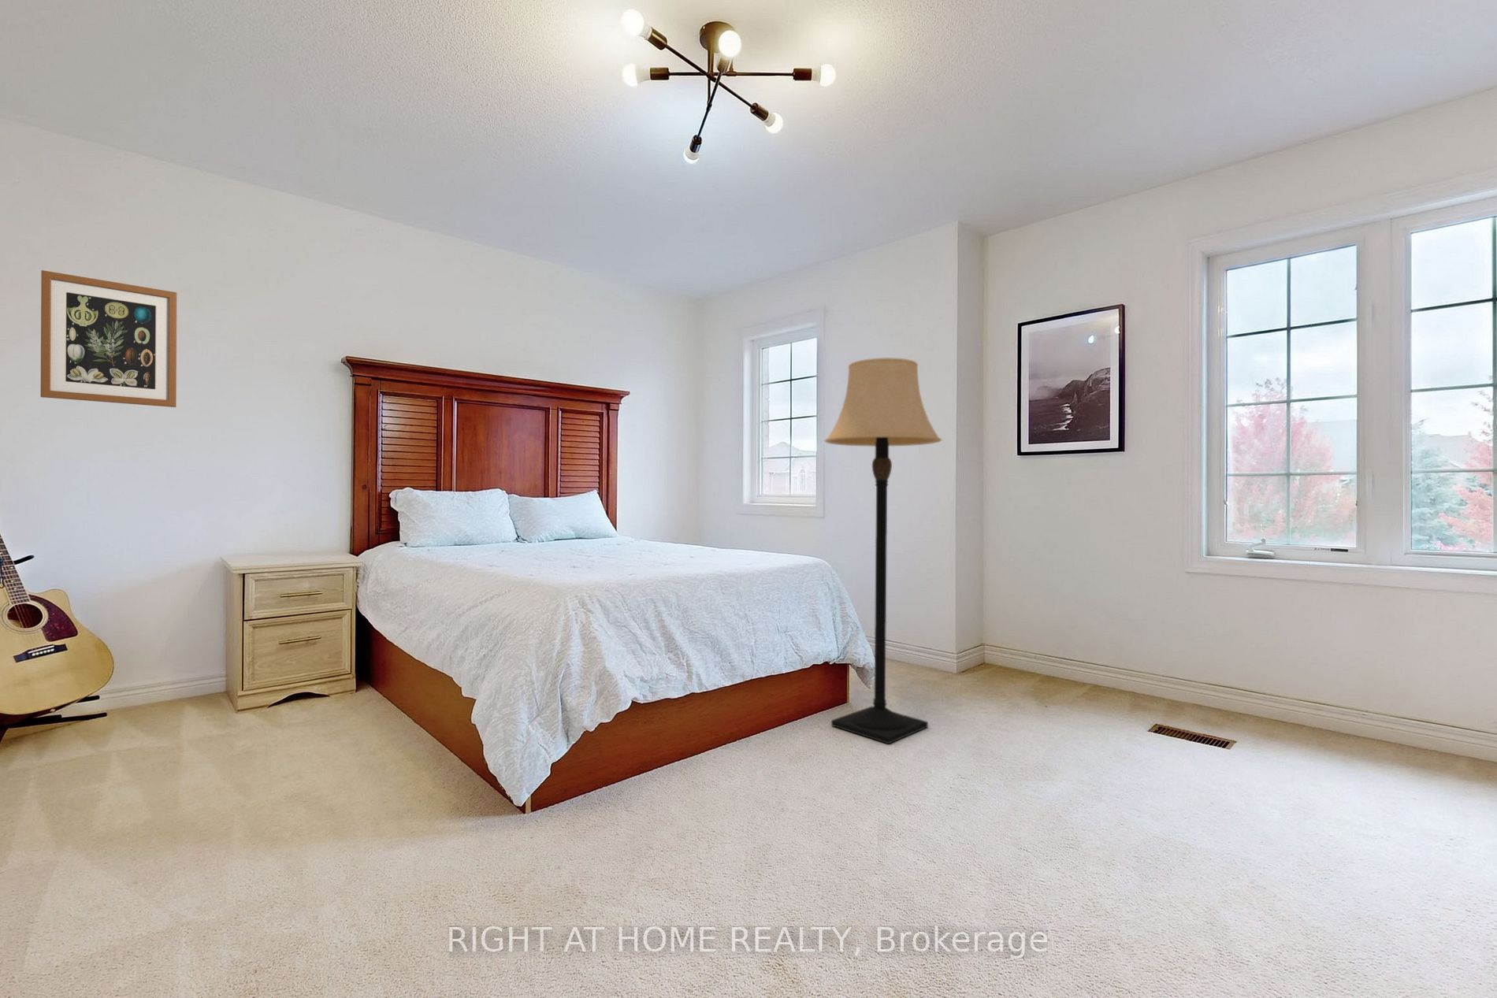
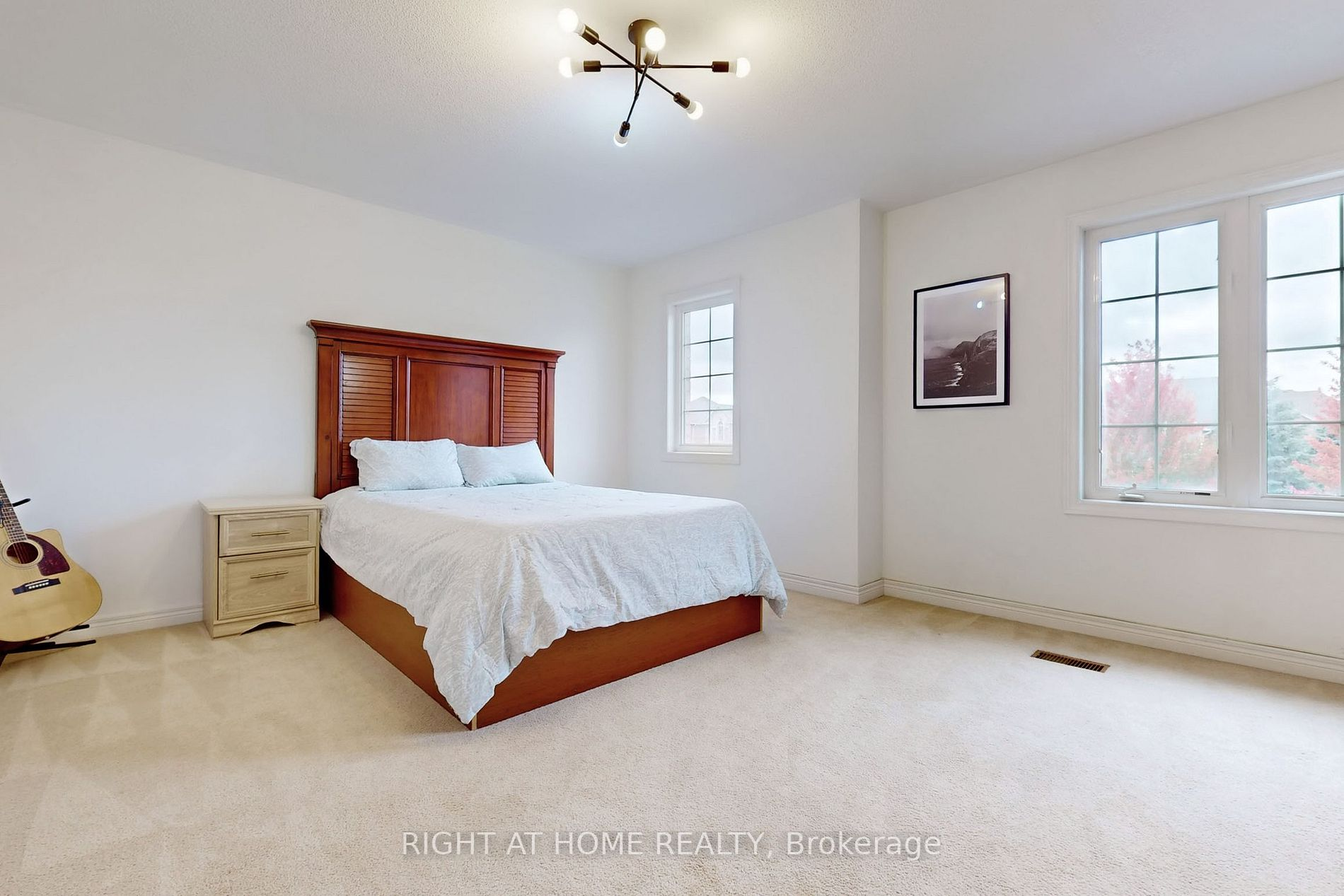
- lamp [824,356,942,745]
- wall art [40,270,177,408]
